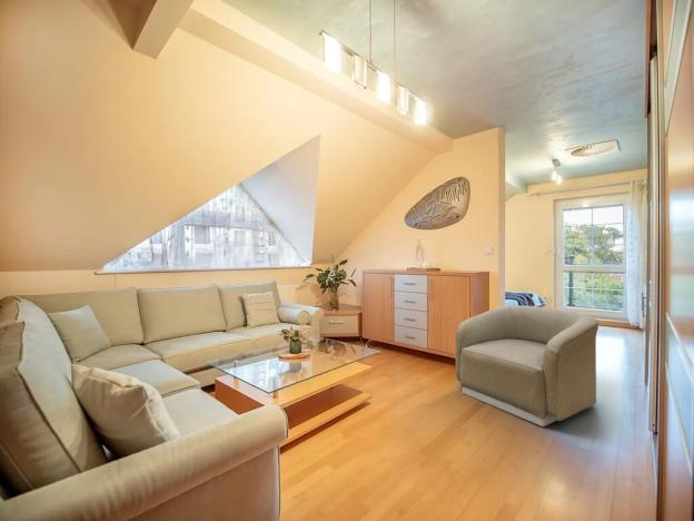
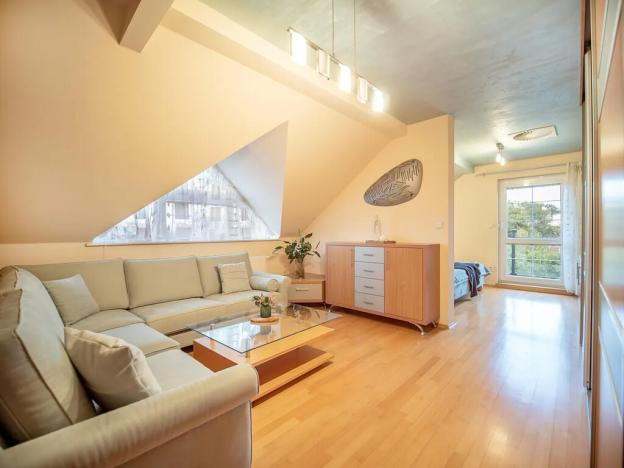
- armchair [455,305,599,427]
